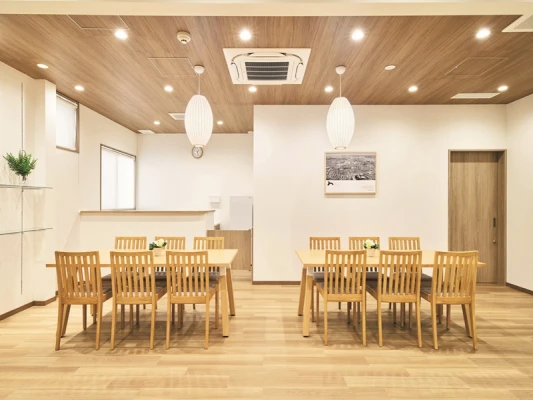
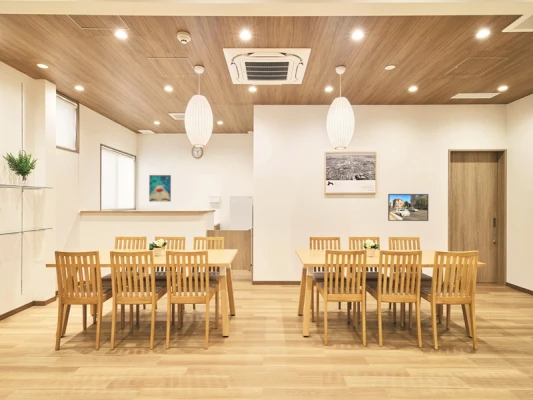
+ wall art [148,174,172,203]
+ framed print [387,193,429,222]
